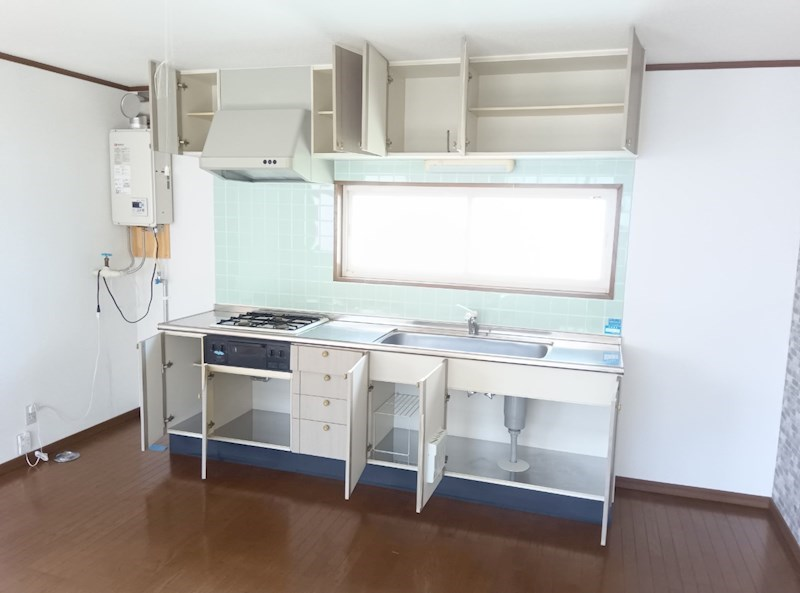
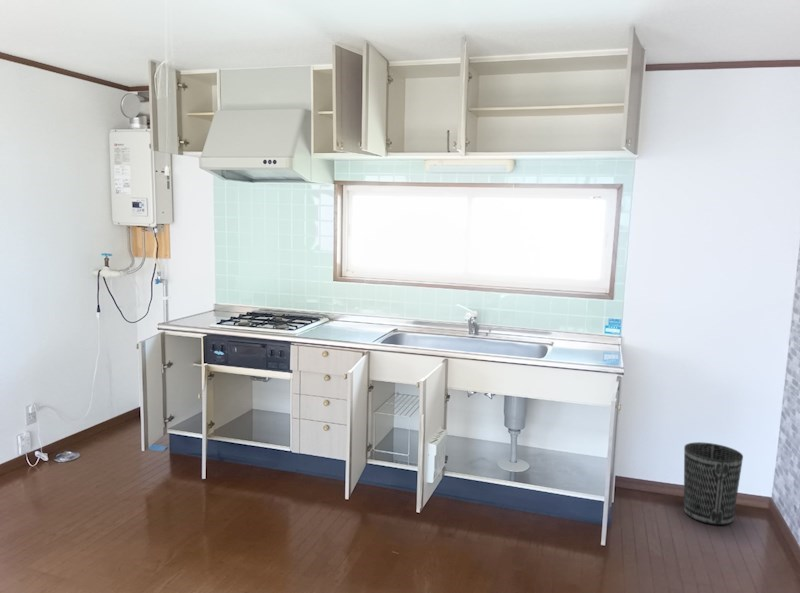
+ wastebasket [683,441,744,526]
